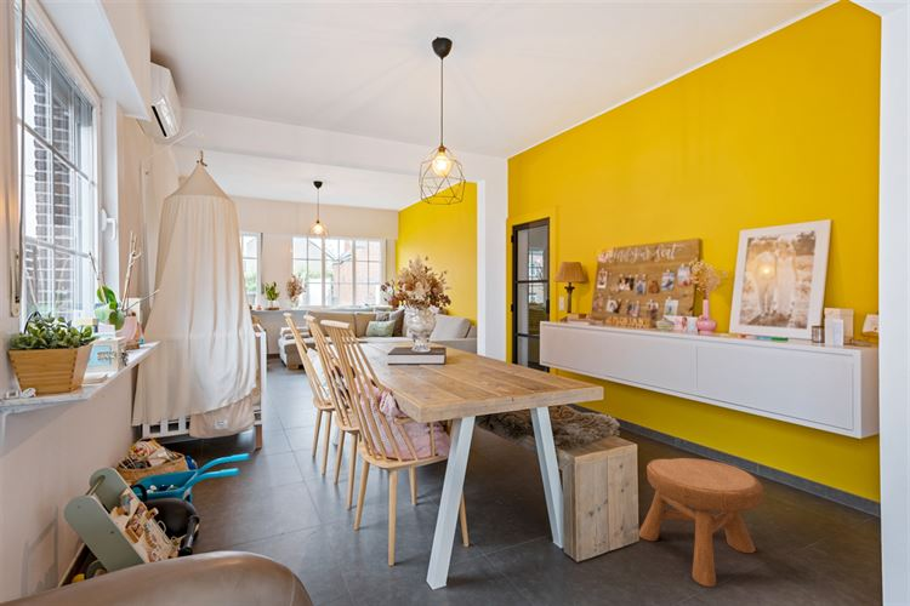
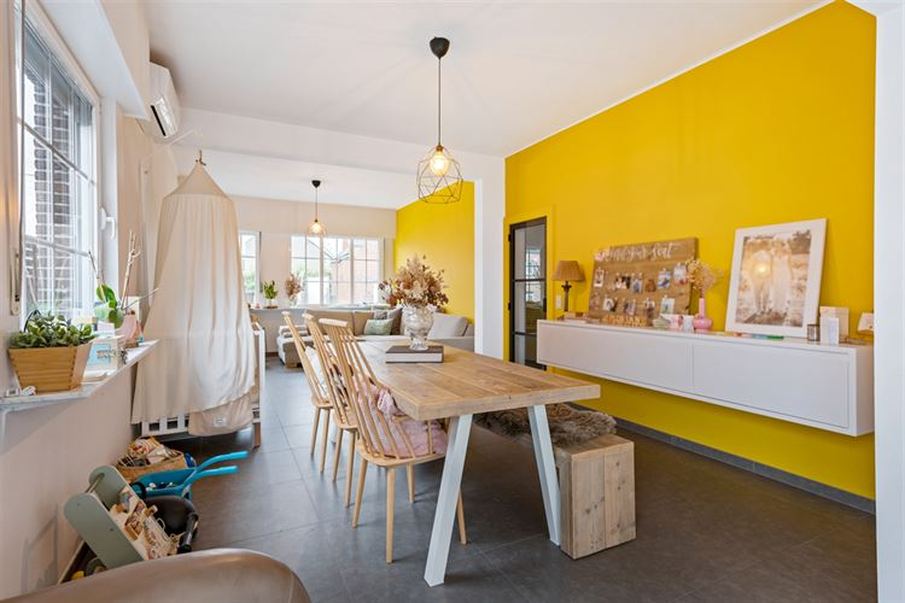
- stool [637,457,764,588]
